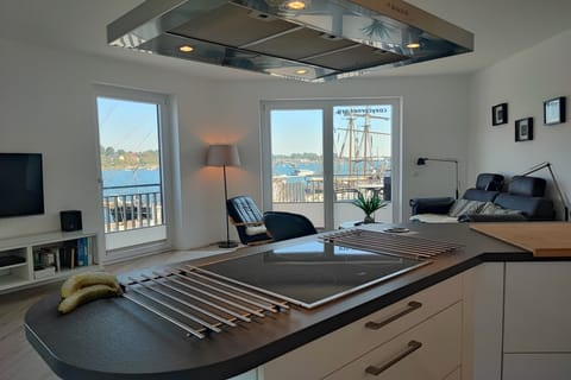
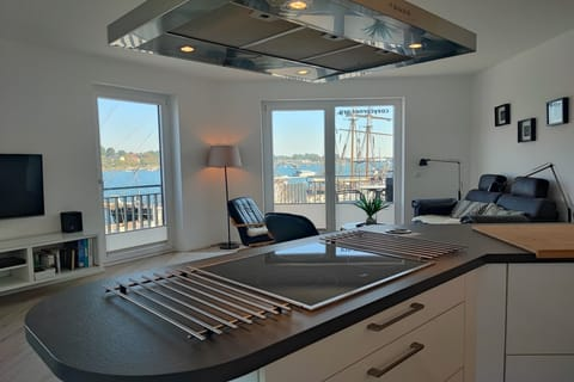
- banana [57,271,125,315]
